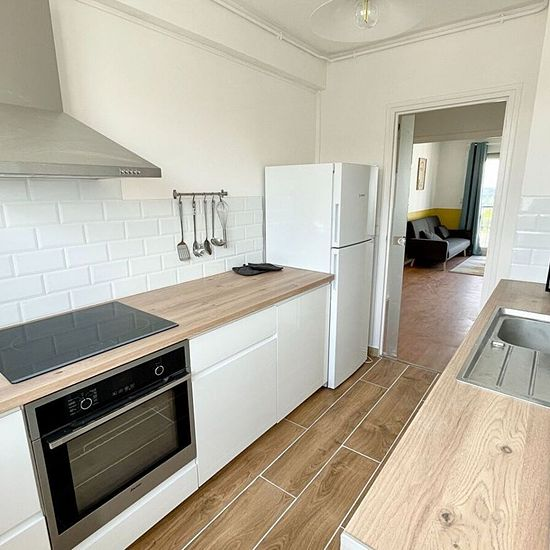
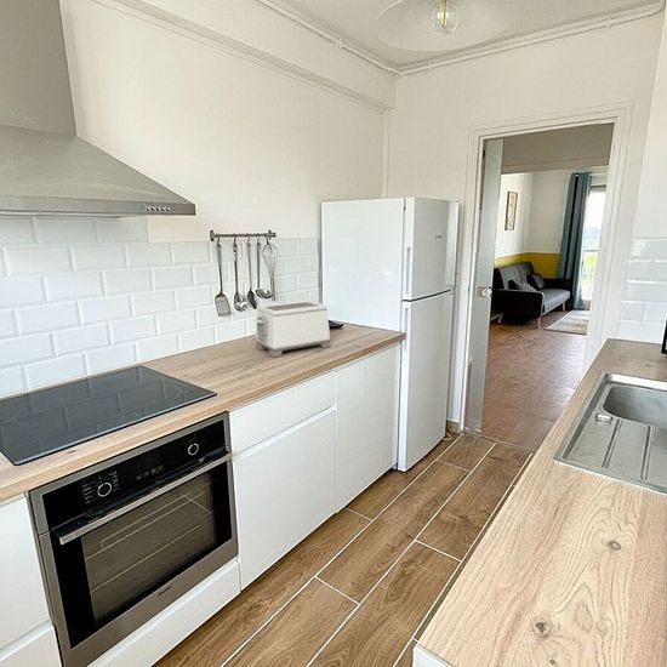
+ toaster [252,300,332,359]
